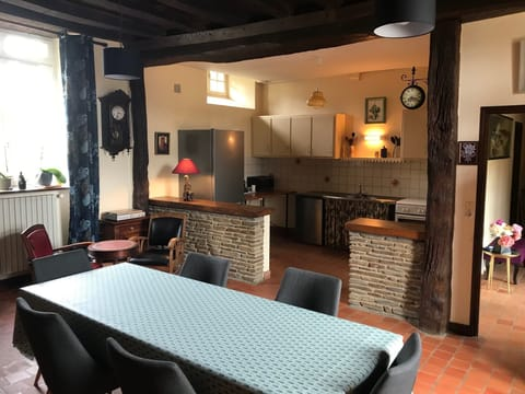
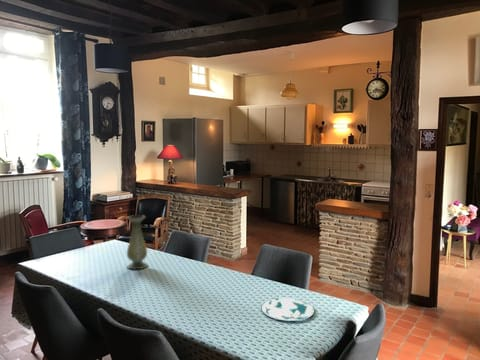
+ plate [260,297,315,322]
+ vase [126,214,149,270]
